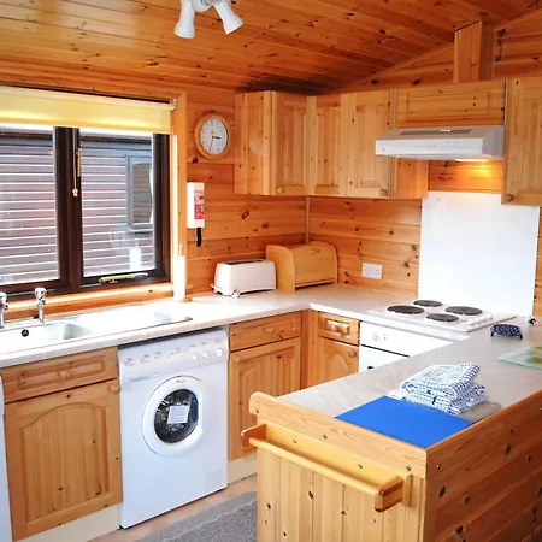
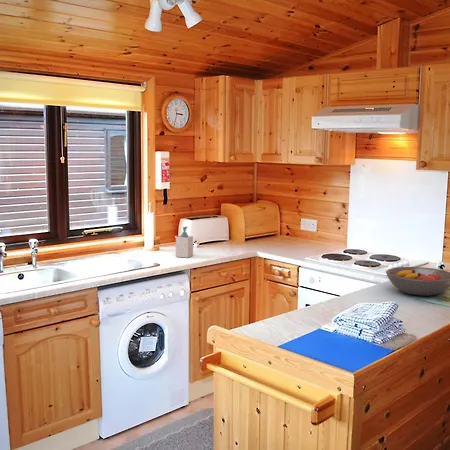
+ fruit bowl [385,266,450,297]
+ soap bottle [175,226,194,259]
